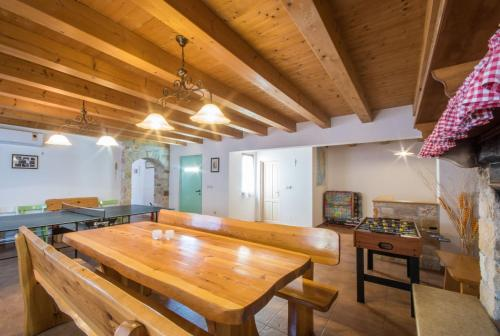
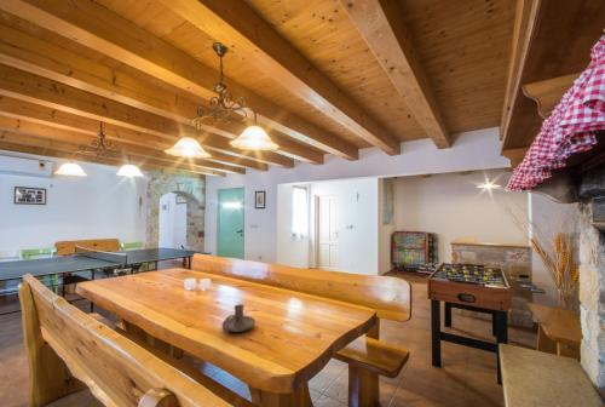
+ candle holder [221,303,257,333]
